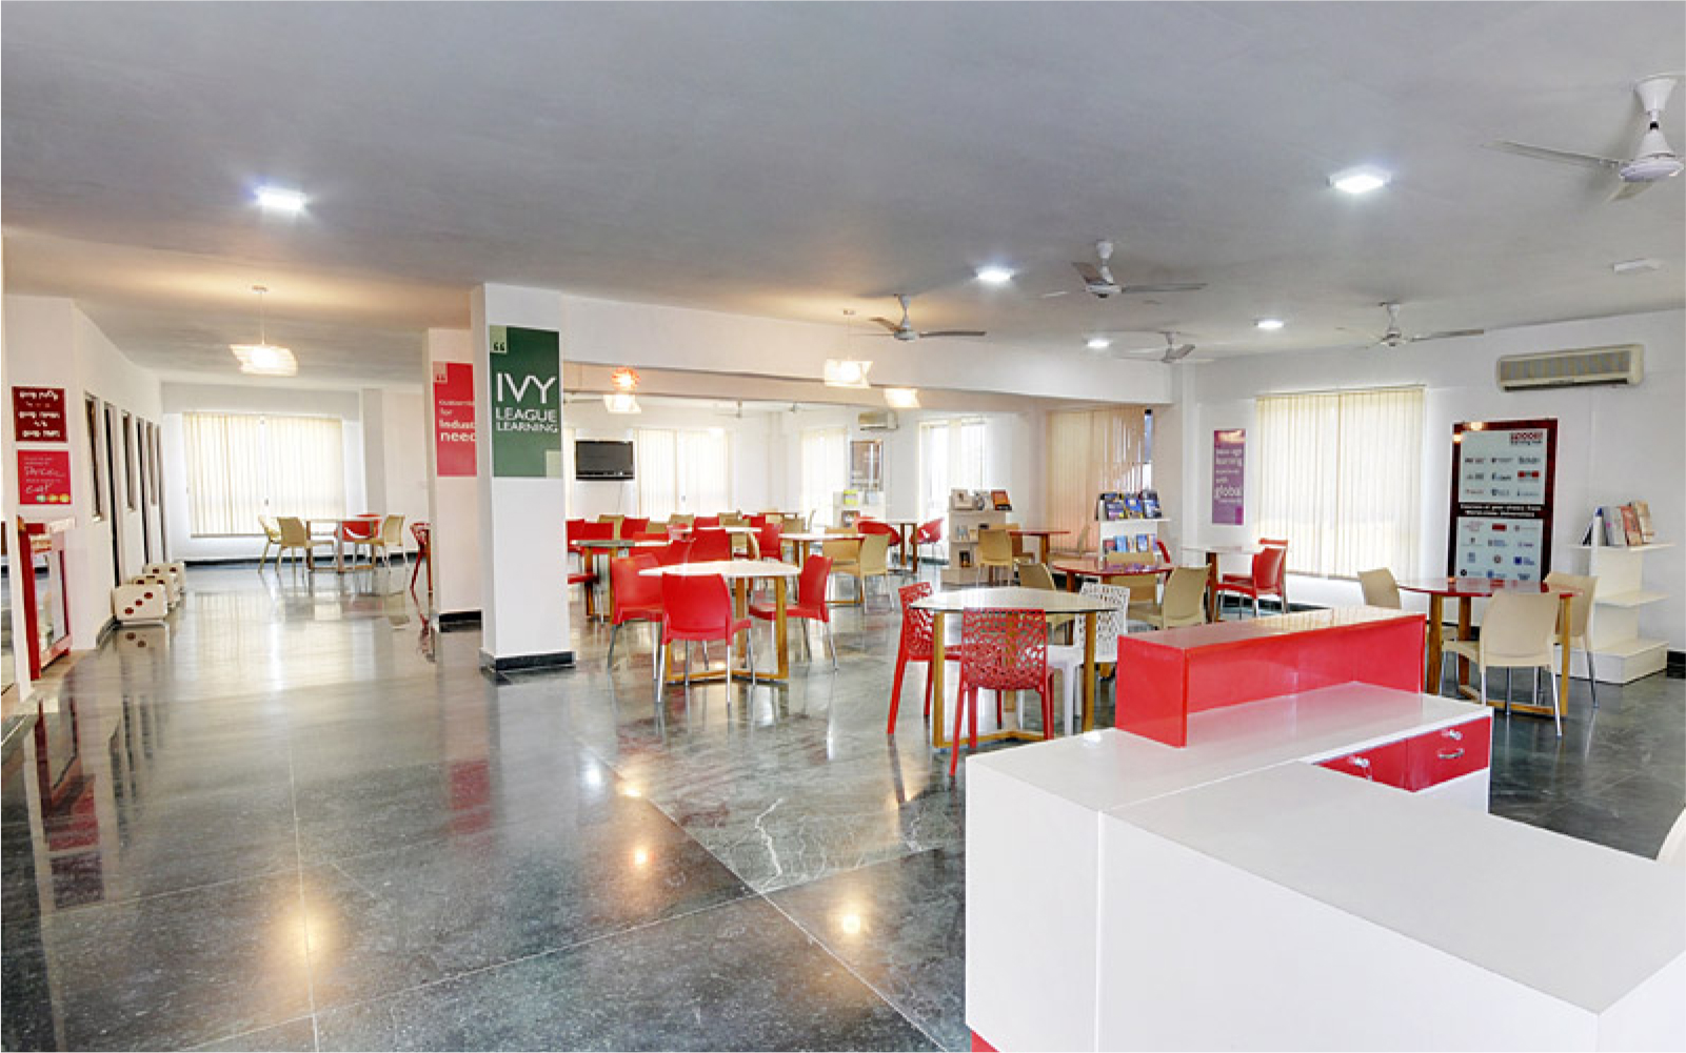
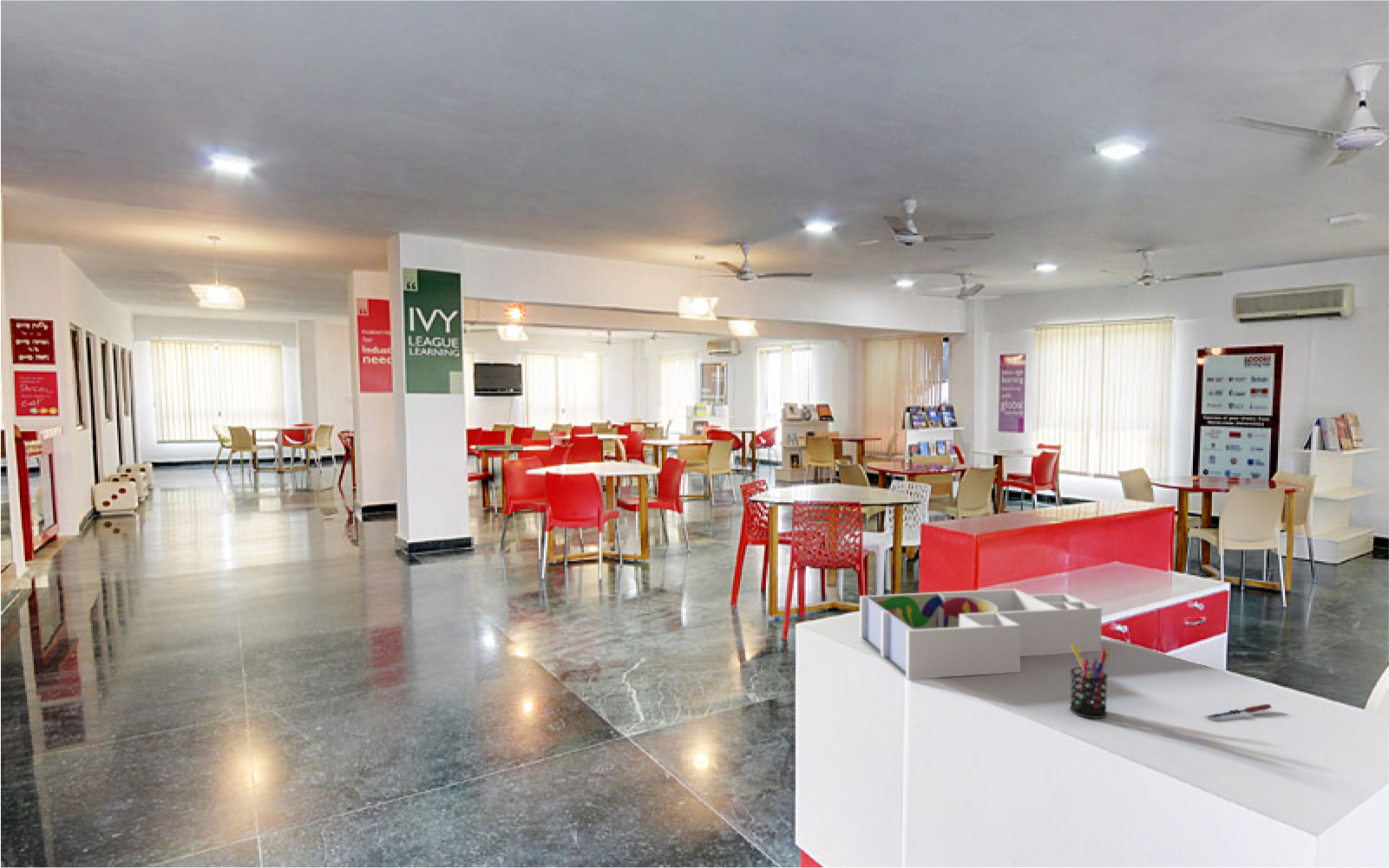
+ desk organizer [859,588,1103,680]
+ pen [1204,703,1272,721]
+ pen holder [1069,644,1111,719]
